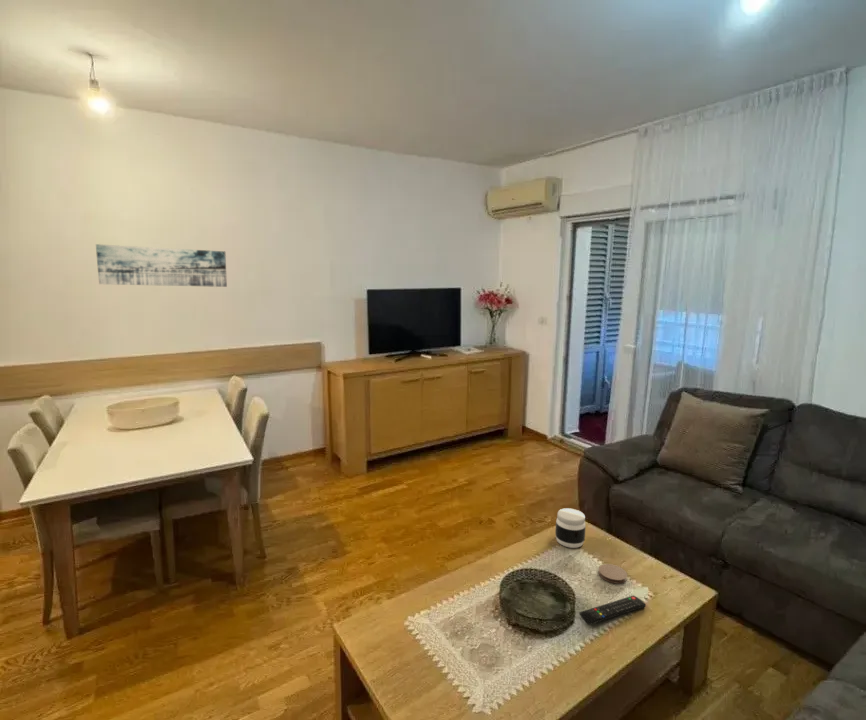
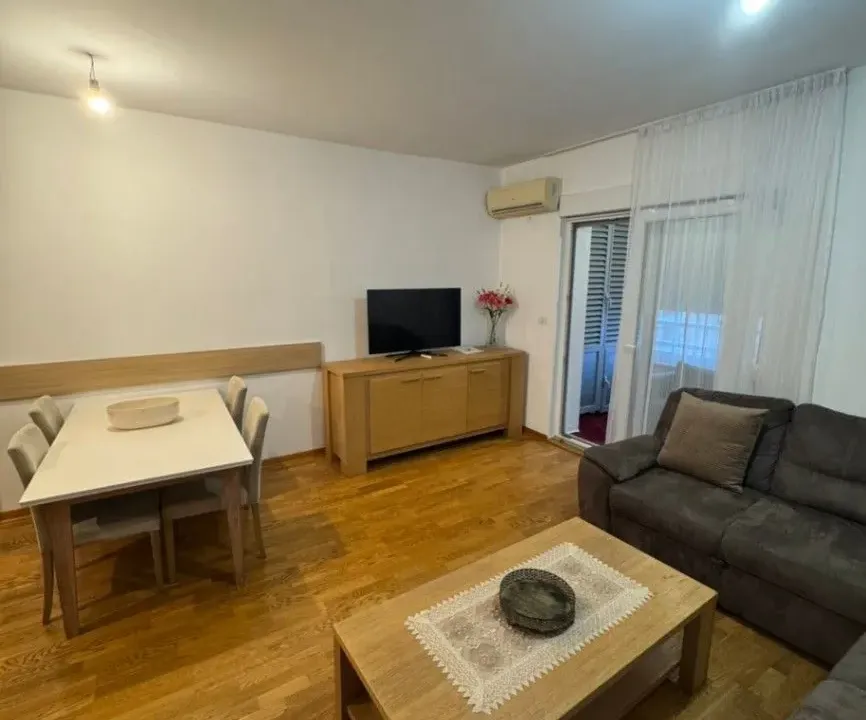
- remote control [579,594,647,626]
- wall art [95,243,228,288]
- coaster [597,563,628,584]
- jar [554,507,587,549]
